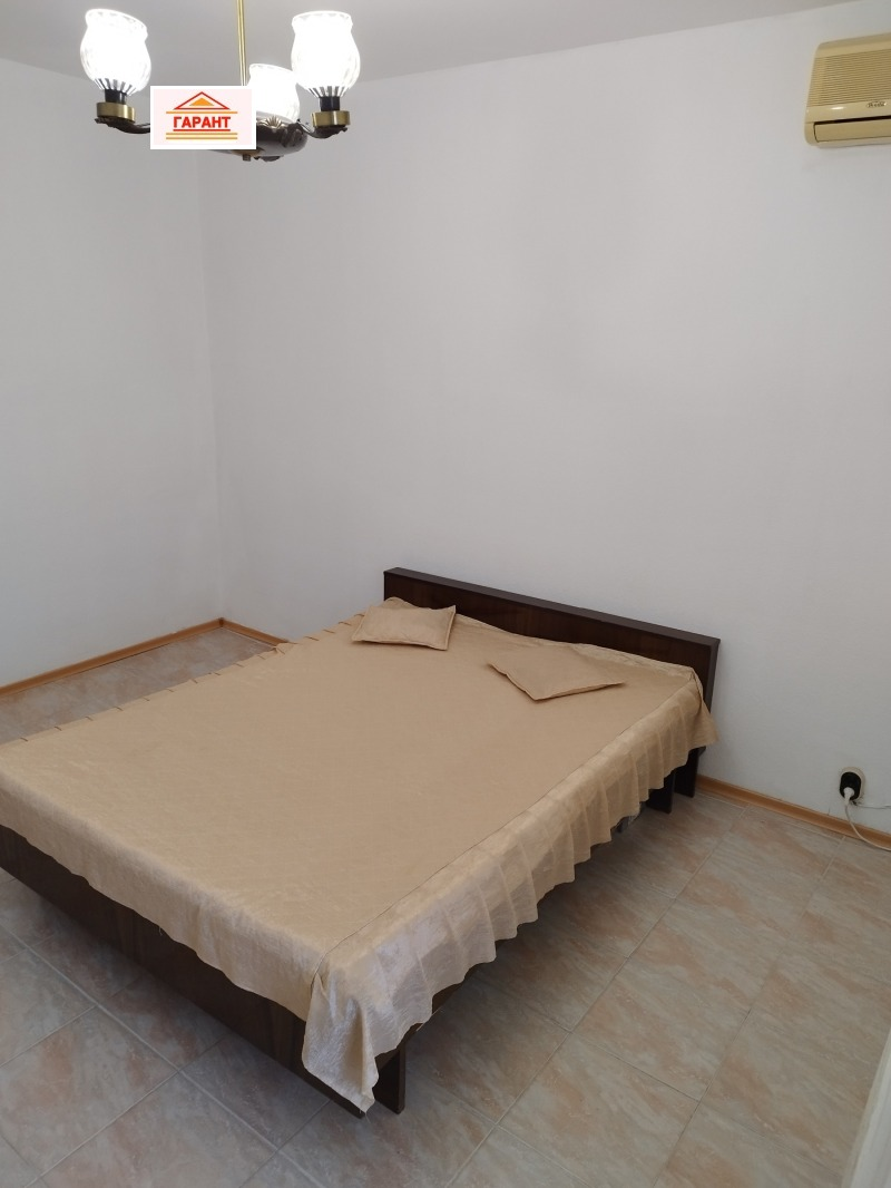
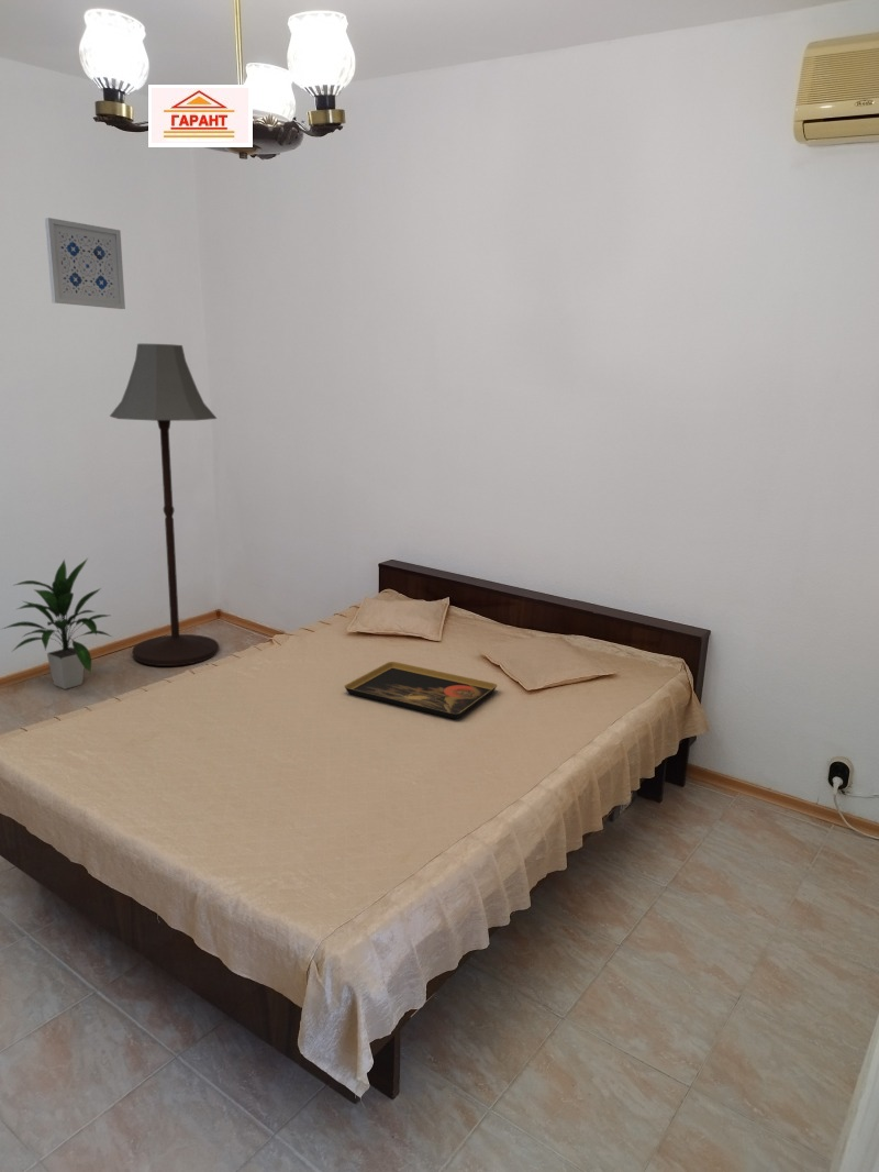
+ indoor plant [1,557,113,690]
+ wall art [44,217,126,310]
+ decorative tray [344,661,498,720]
+ floor lamp [109,342,220,667]
